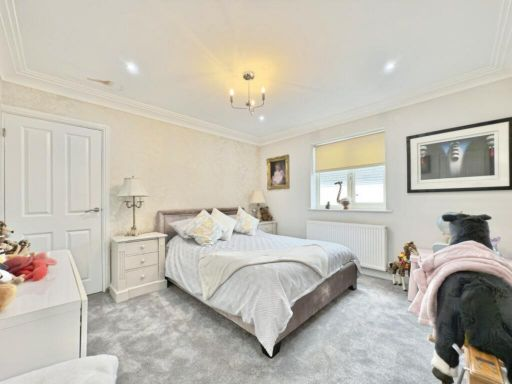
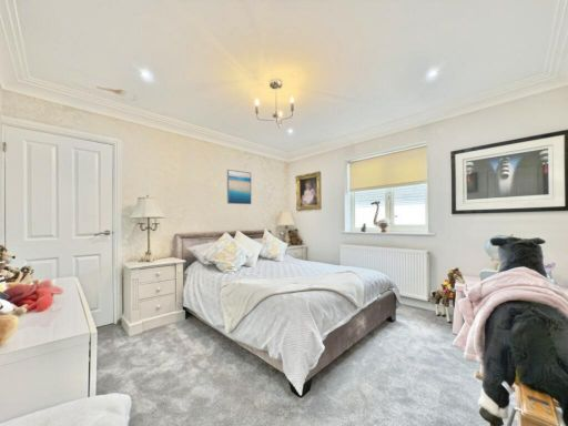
+ wall art [226,169,252,205]
